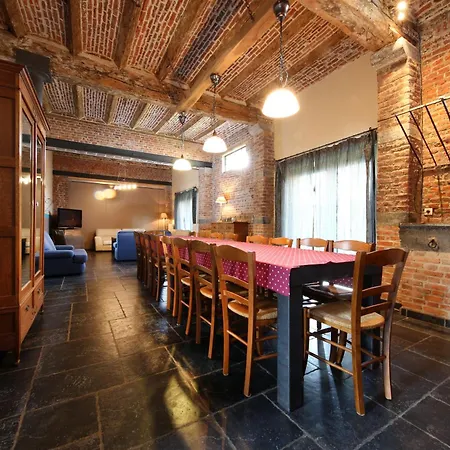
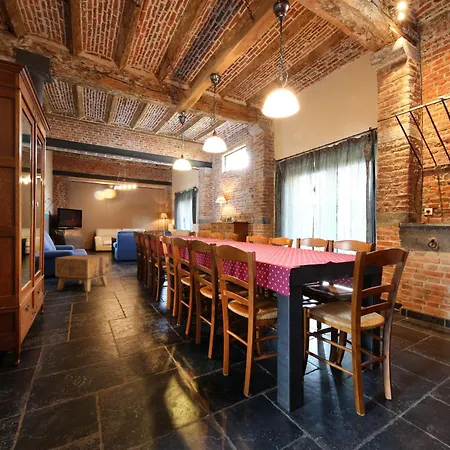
+ side table [54,253,110,293]
